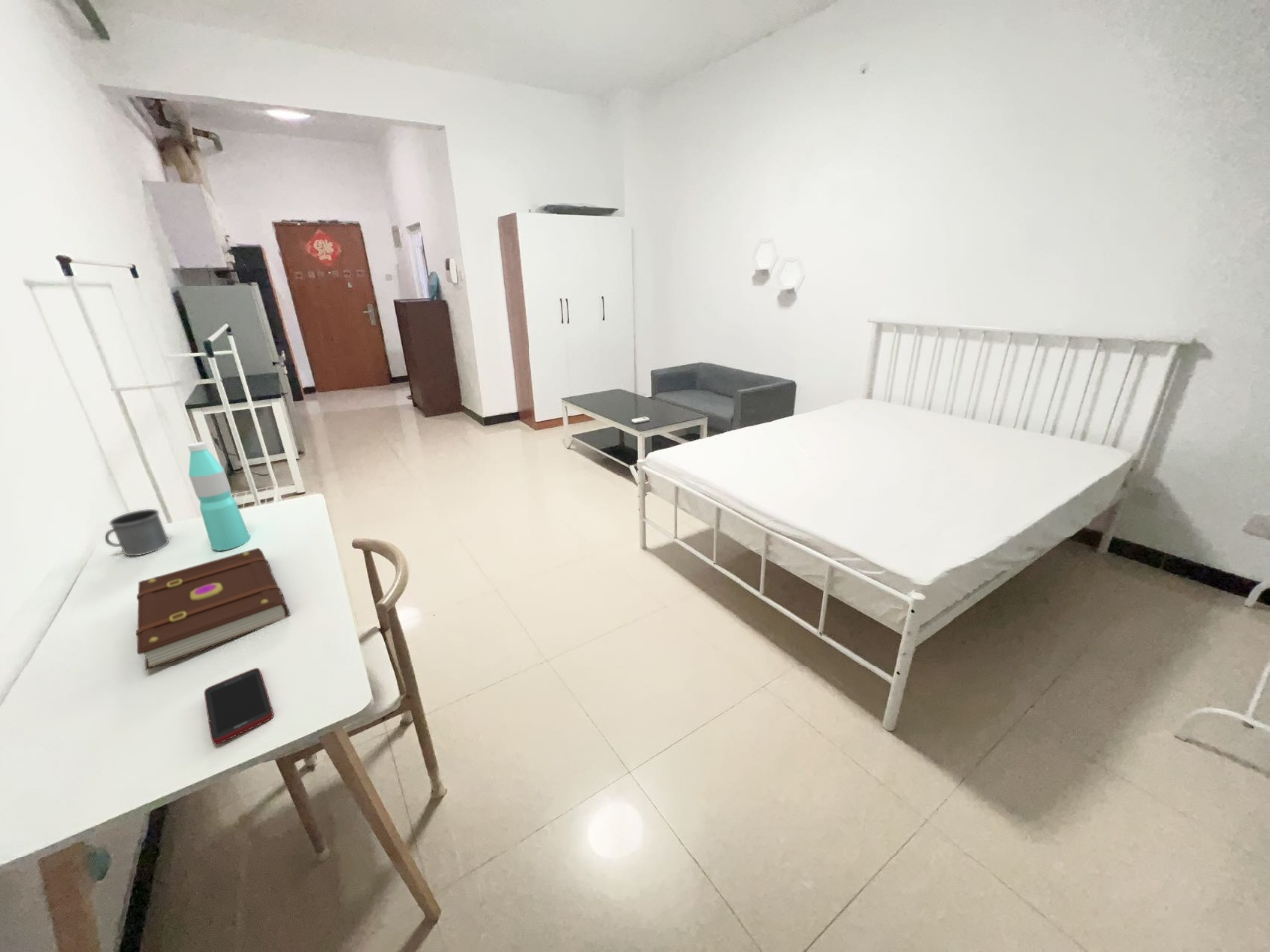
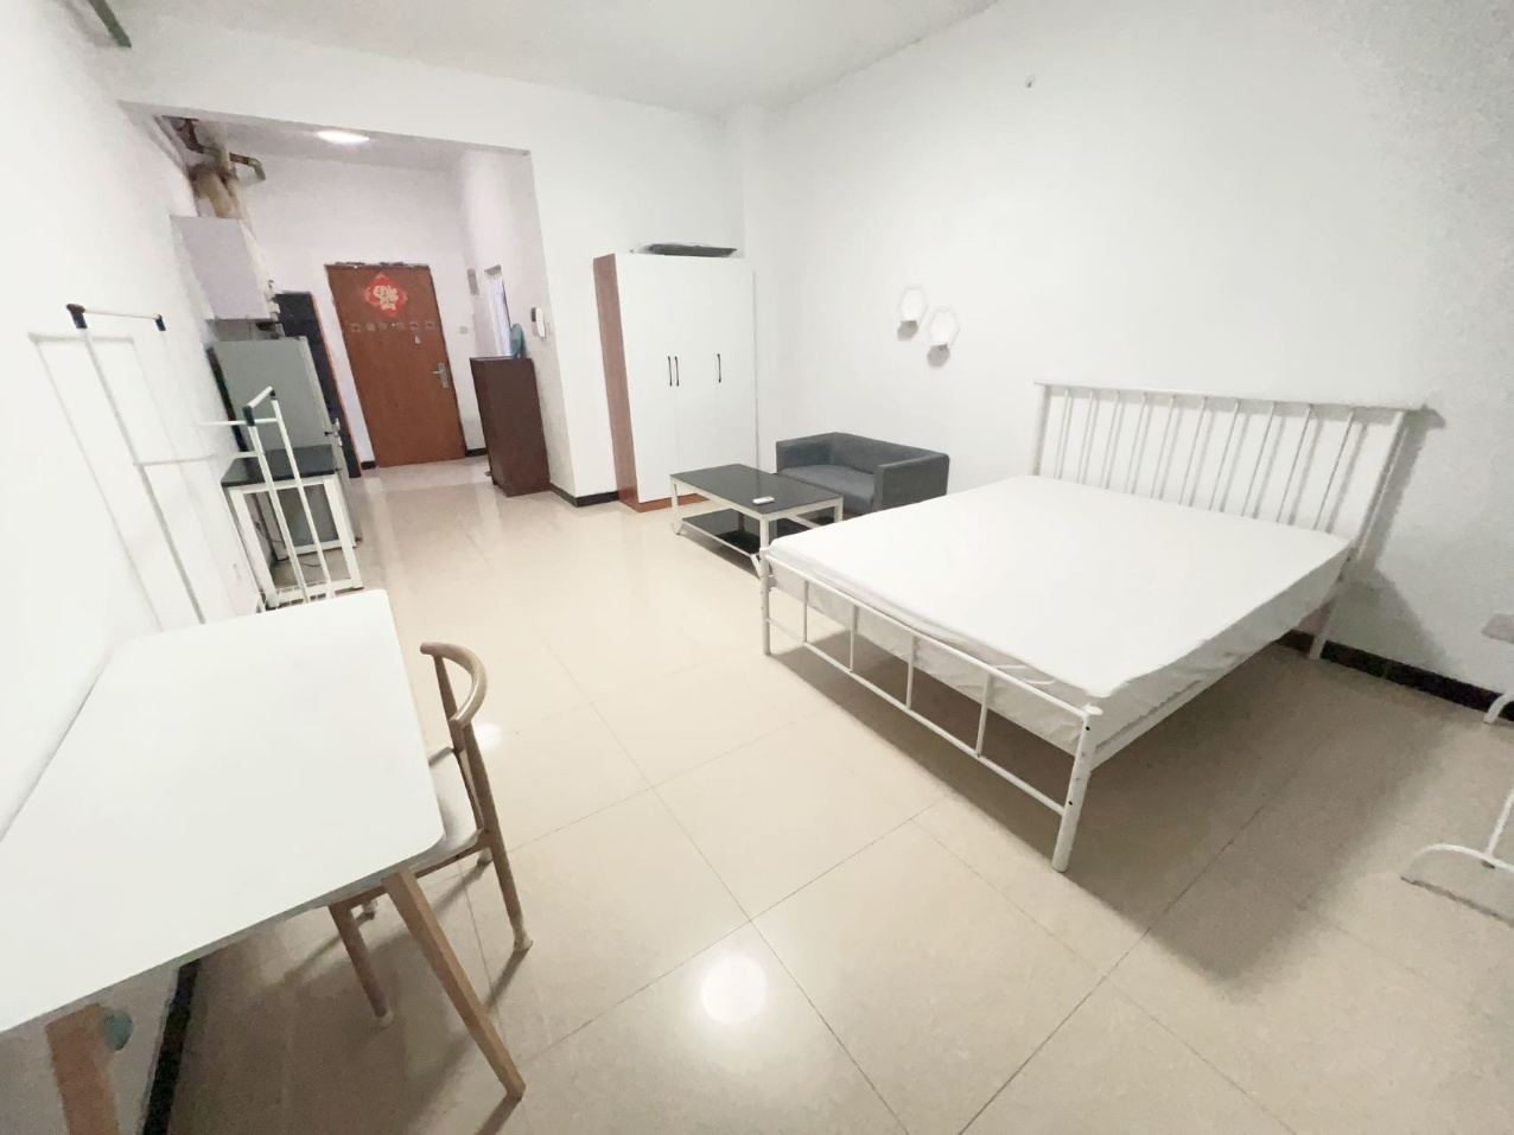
- mug [104,508,170,557]
- cell phone [203,667,274,745]
- book [135,547,290,672]
- water bottle [187,441,251,552]
